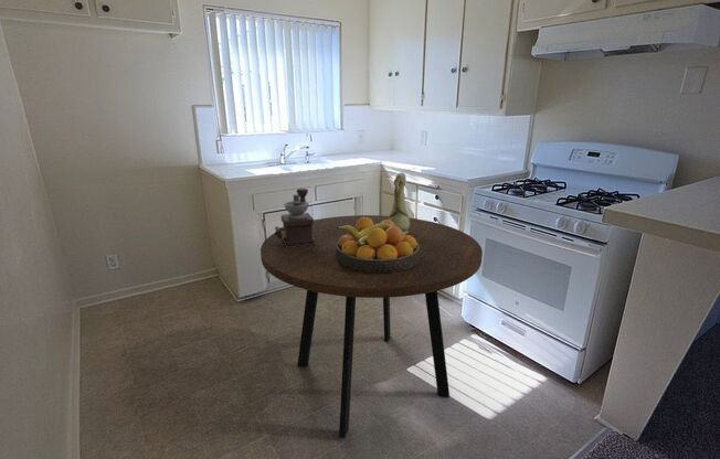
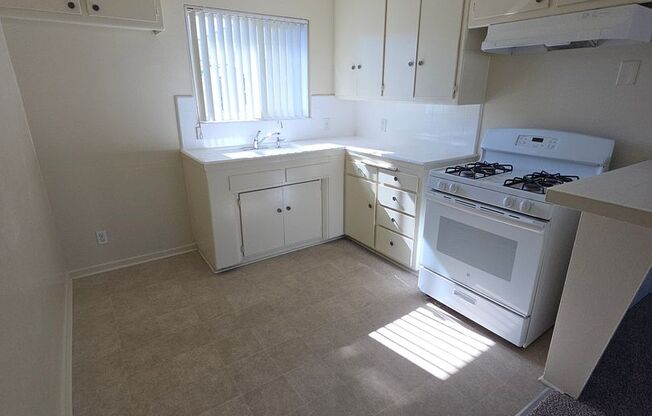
- coffee grinder [273,188,315,247]
- pitcher [389,171,410,234]
- fruit bowl [336,217,420,274]
- dining table [260,214,484,439]
